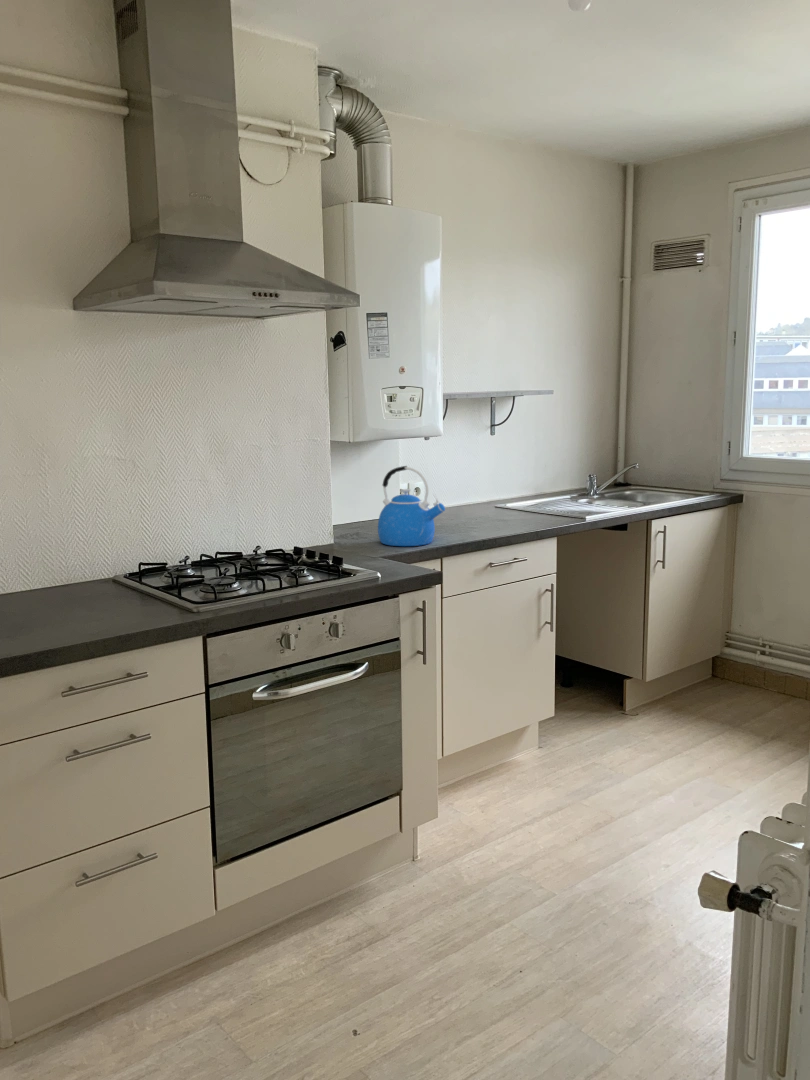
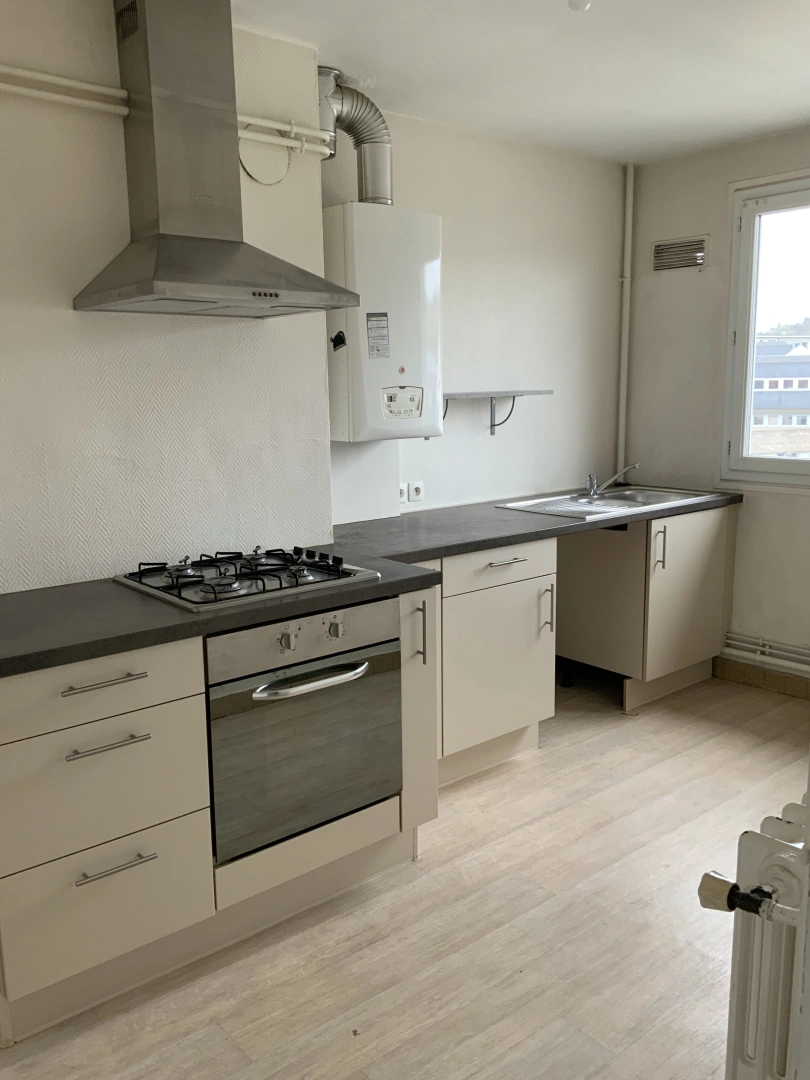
- kettle [377,465,446,547]
